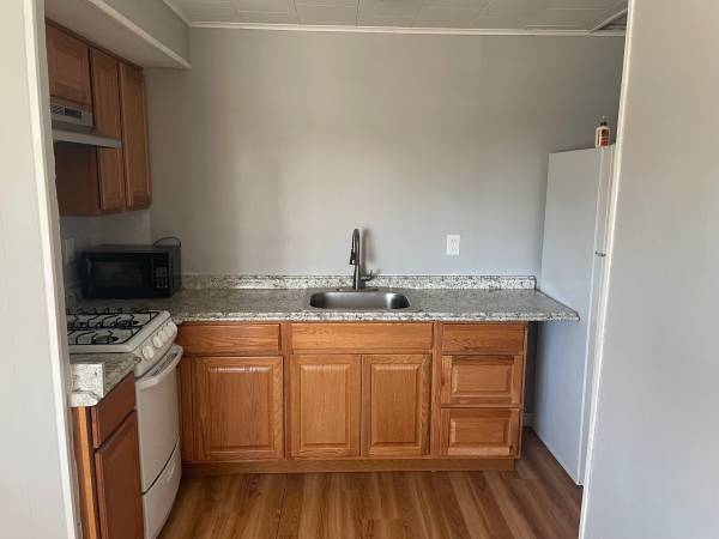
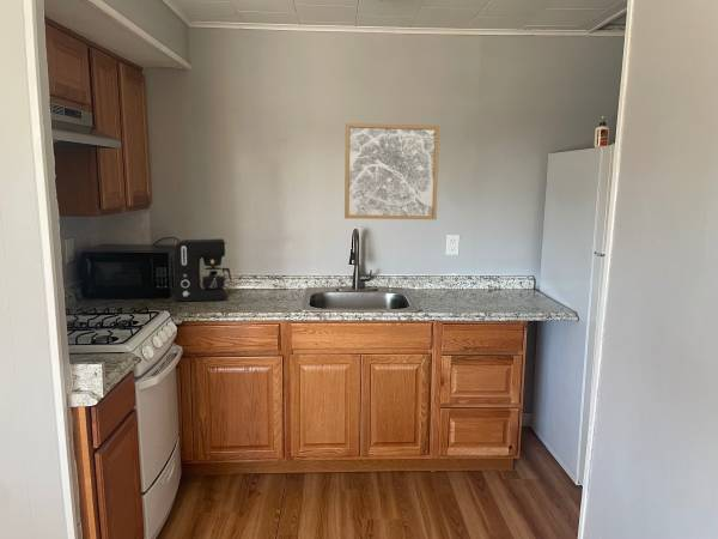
+ wall art [343,122,440,220]
+ coffee maker [174,237,232,302]
